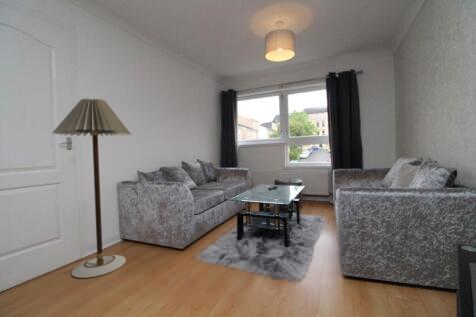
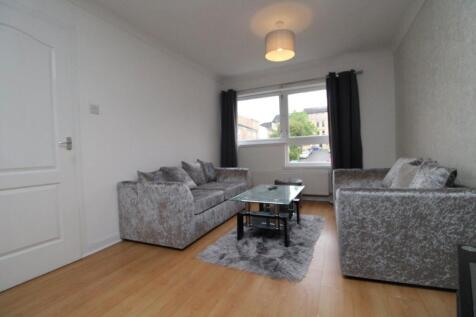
- floor lamp [51,97,132,279]
